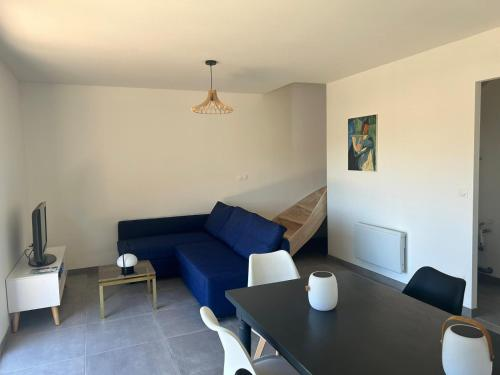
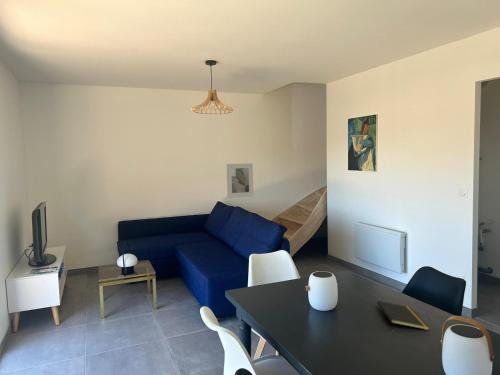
+ notepad [376,300,431,331]
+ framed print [226,163,254,199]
